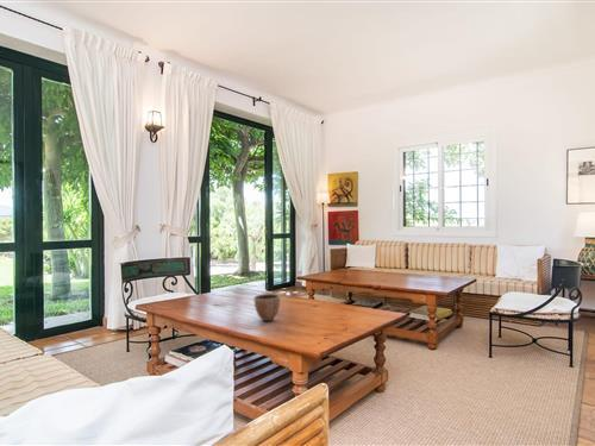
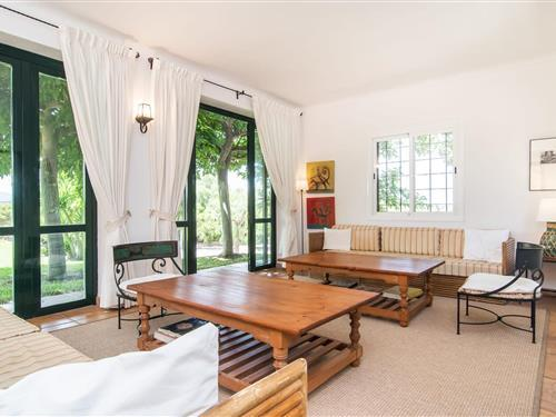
- decorative bowl [252,293,281,322]
